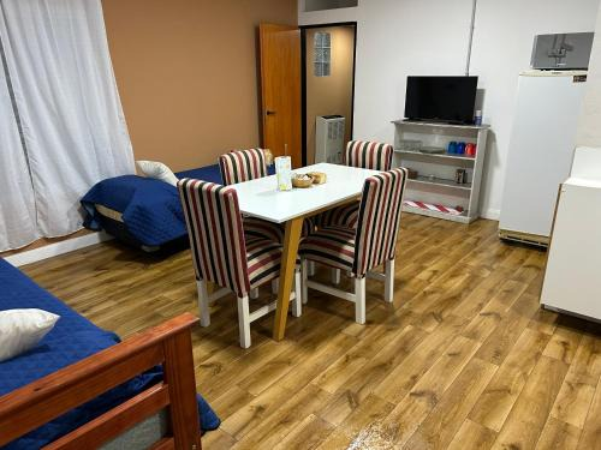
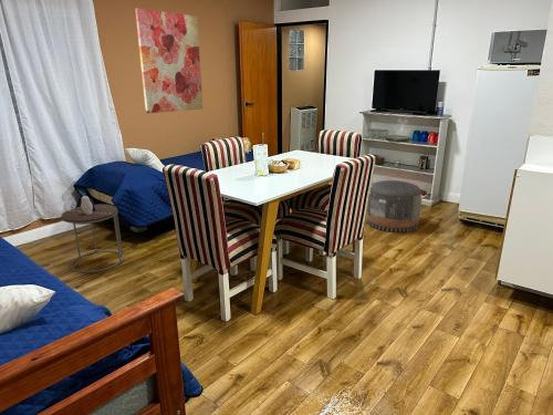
+ side table [61,195,125,273]
+ wall art [134,7,204,114]
+ pouf [365,179,422,234]
